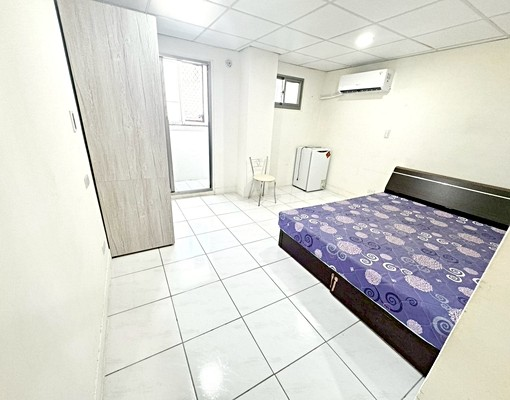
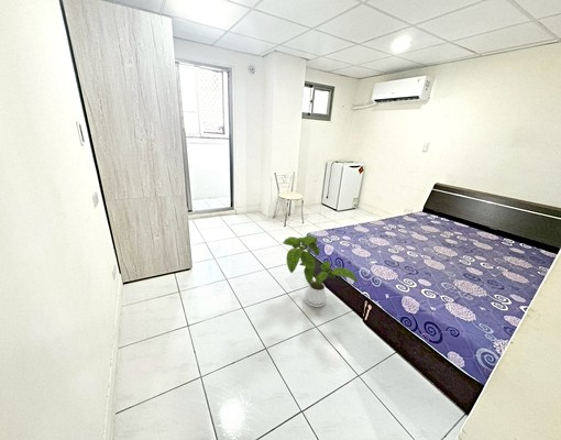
+ house plant [282,234,359,308]
